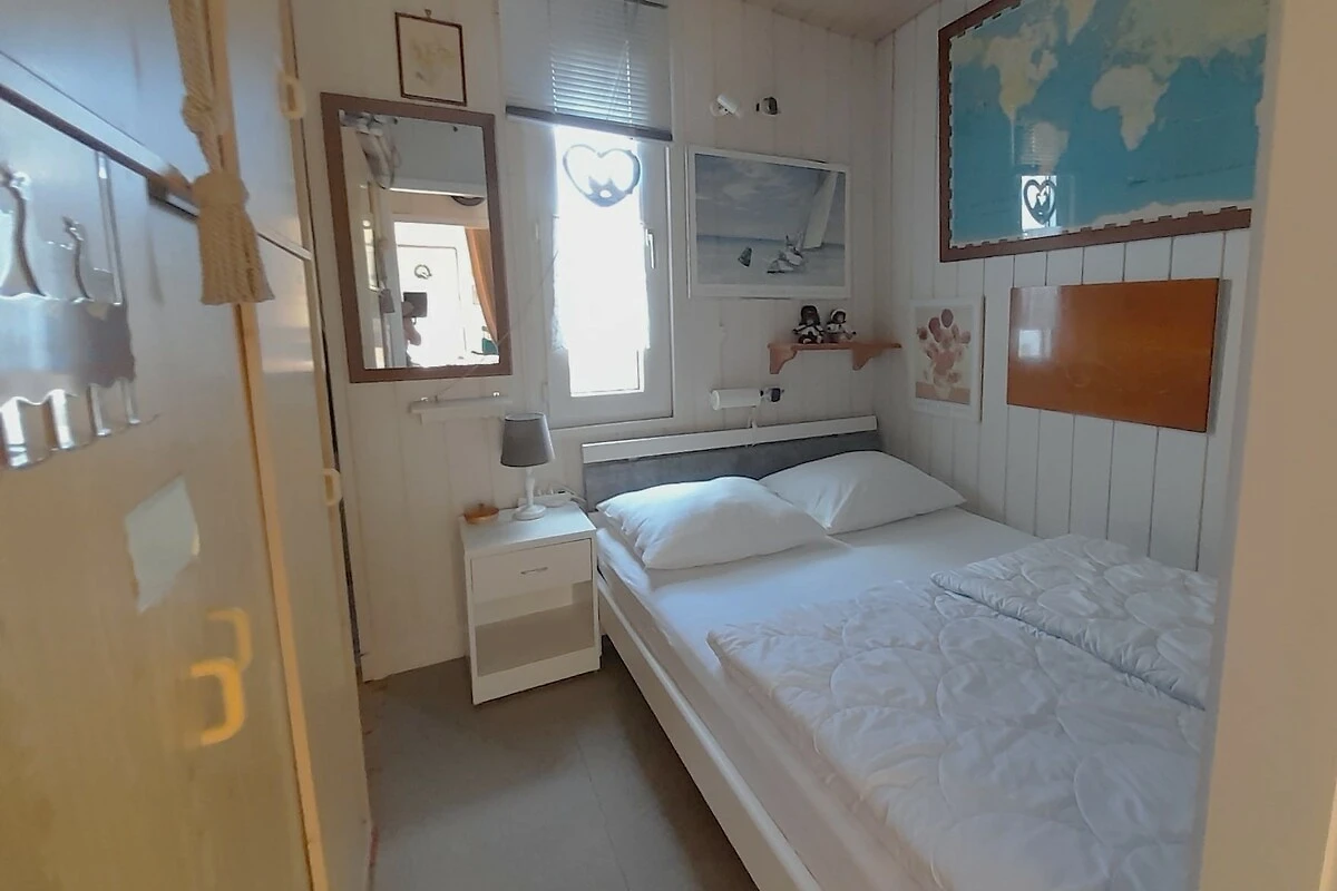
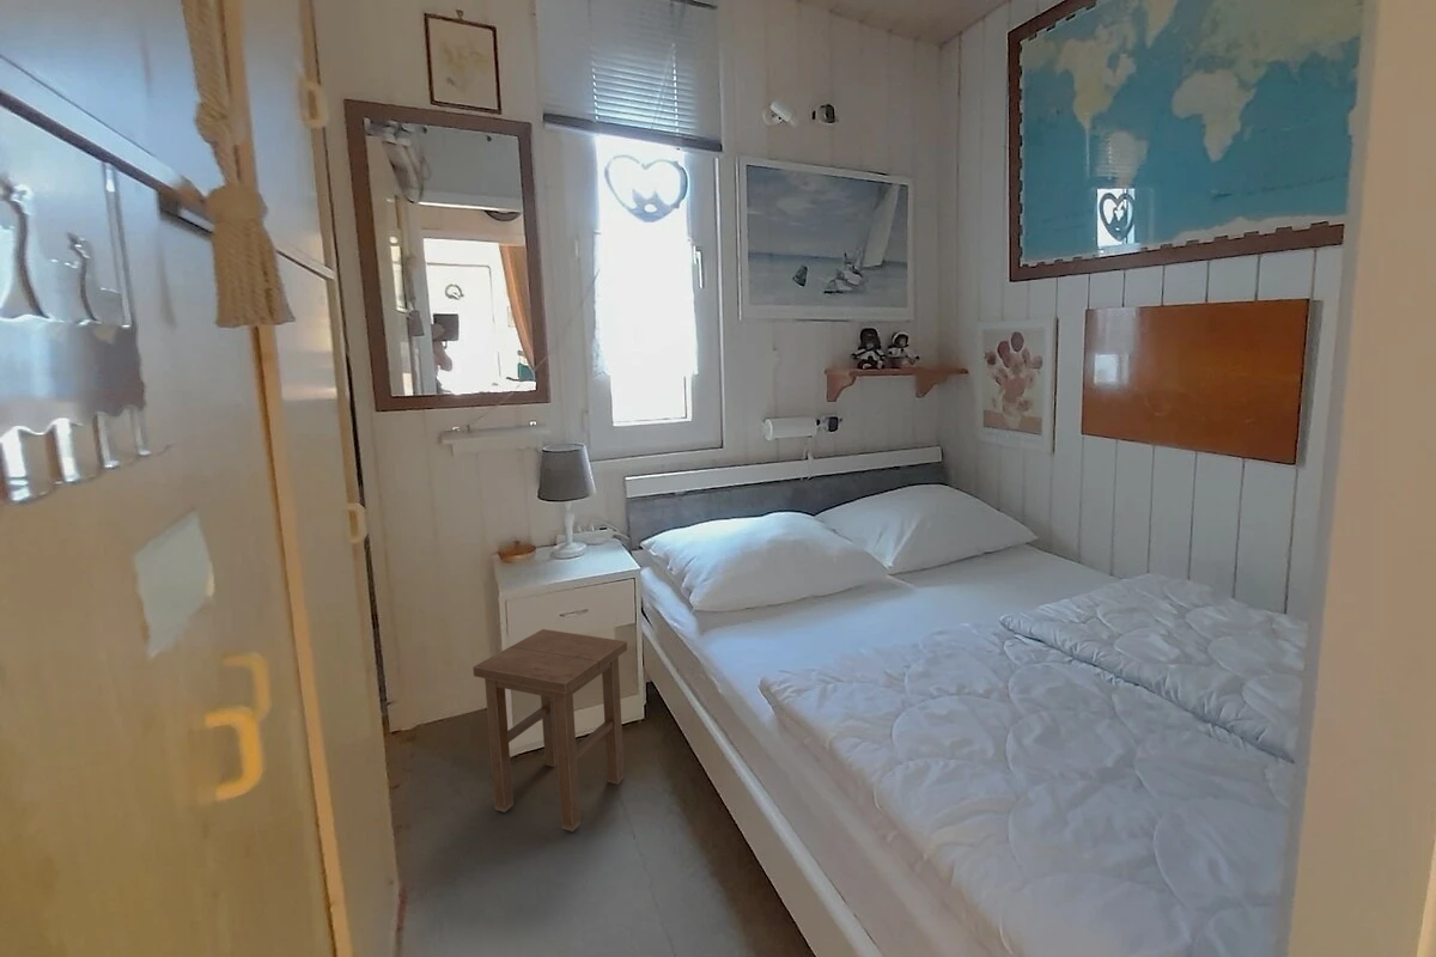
+ stool [471,628,628,833]
